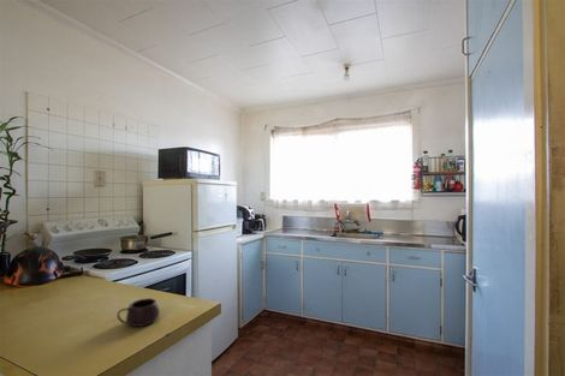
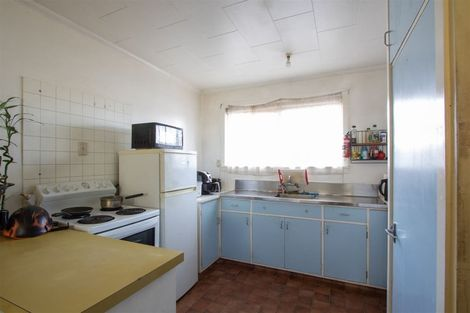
- mug [115,297,161,328]
